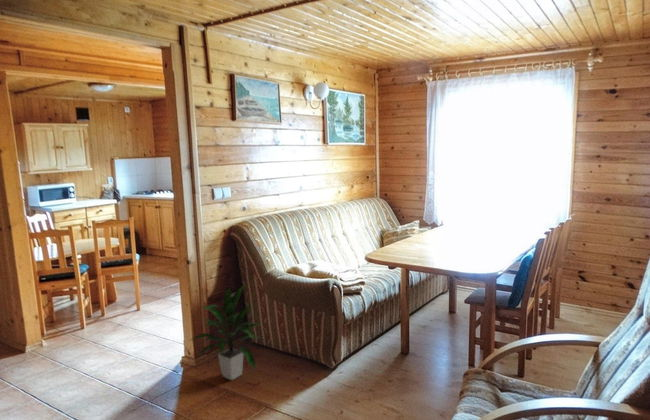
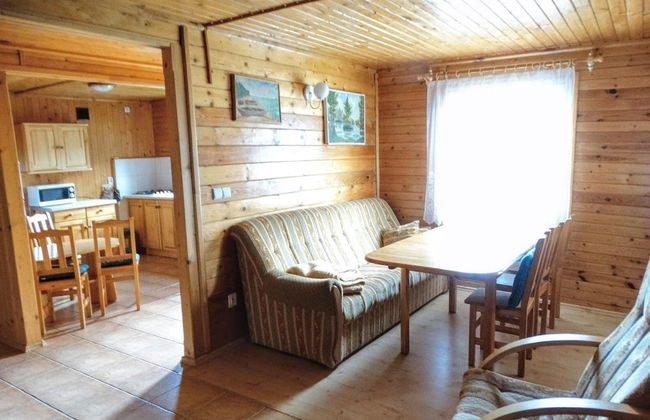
- indoor plant [189,284,261,381]
